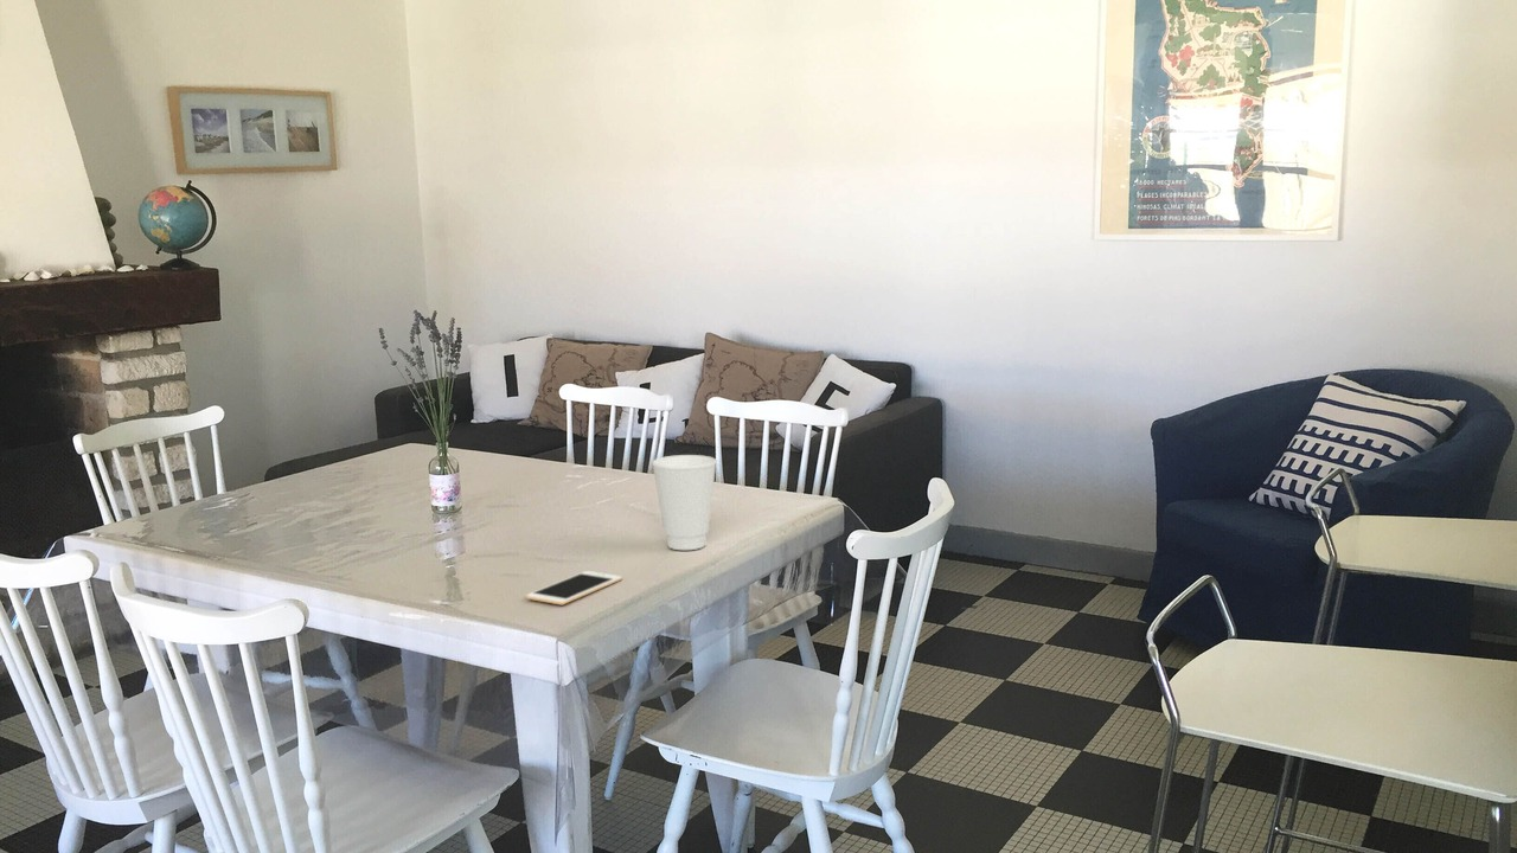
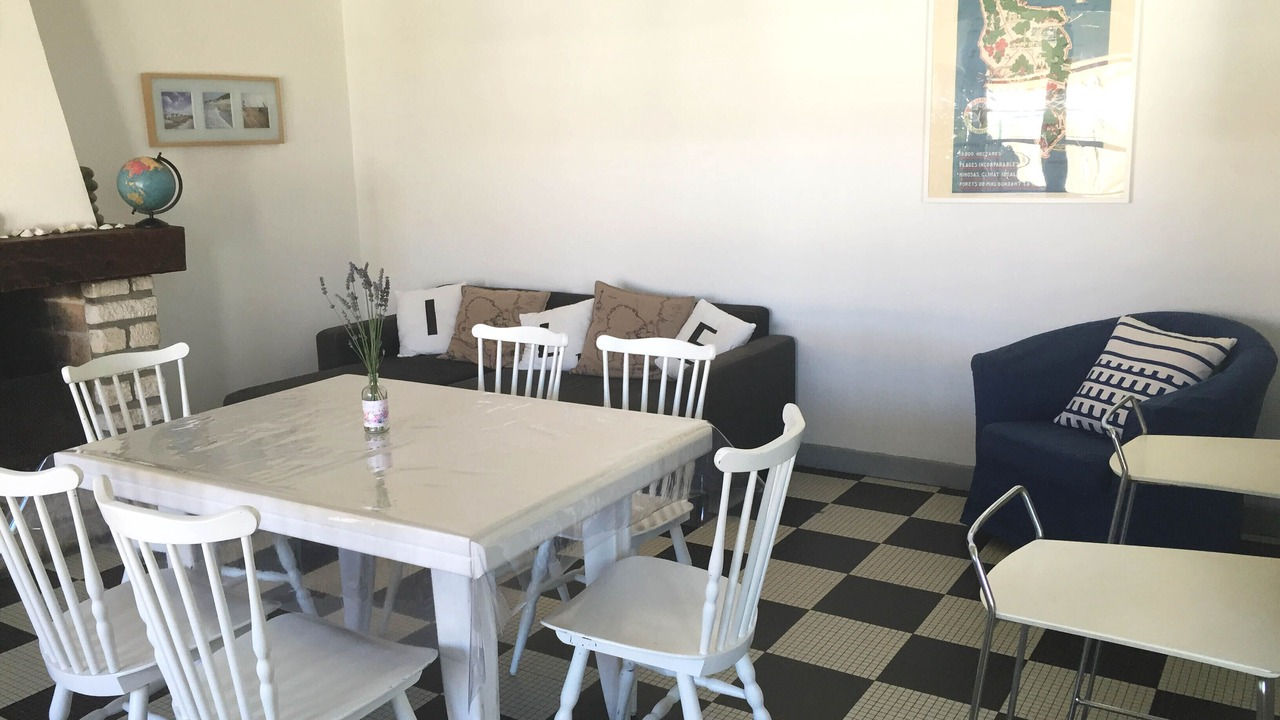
- cup [651,454,718,551]
- cell phone [525,570,623,605]
